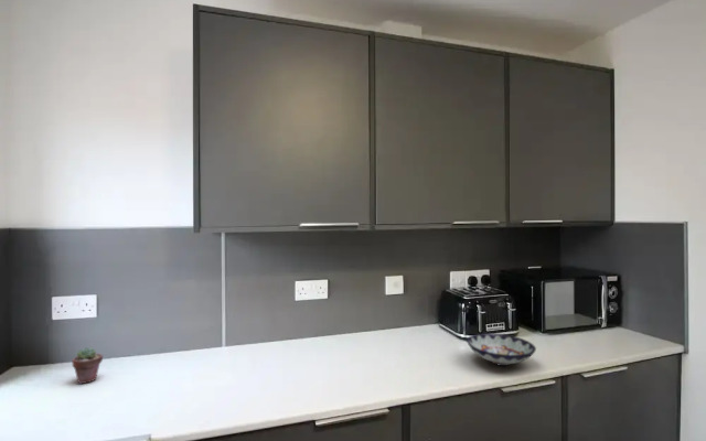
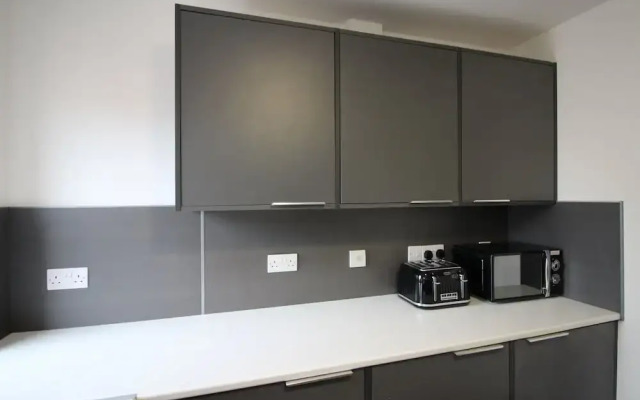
- bowl [466,332,537,367]
- potted succulent [72,346,104,385]
